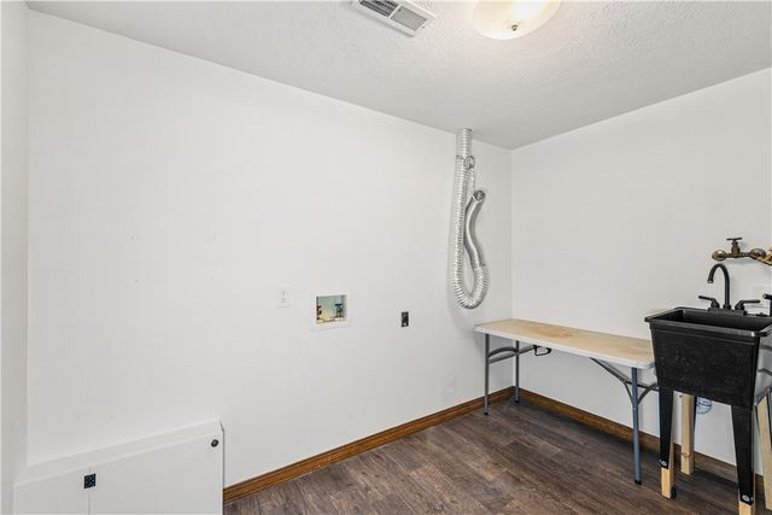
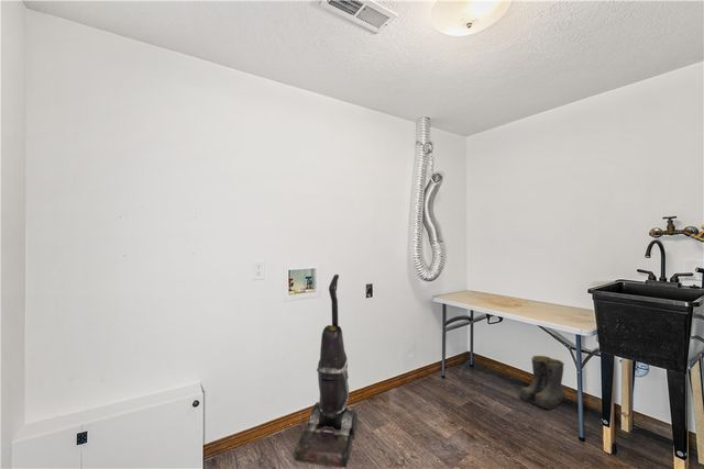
+ vacuum cleaner [294,273,359,468]
+ boots [518,355,565,410]
